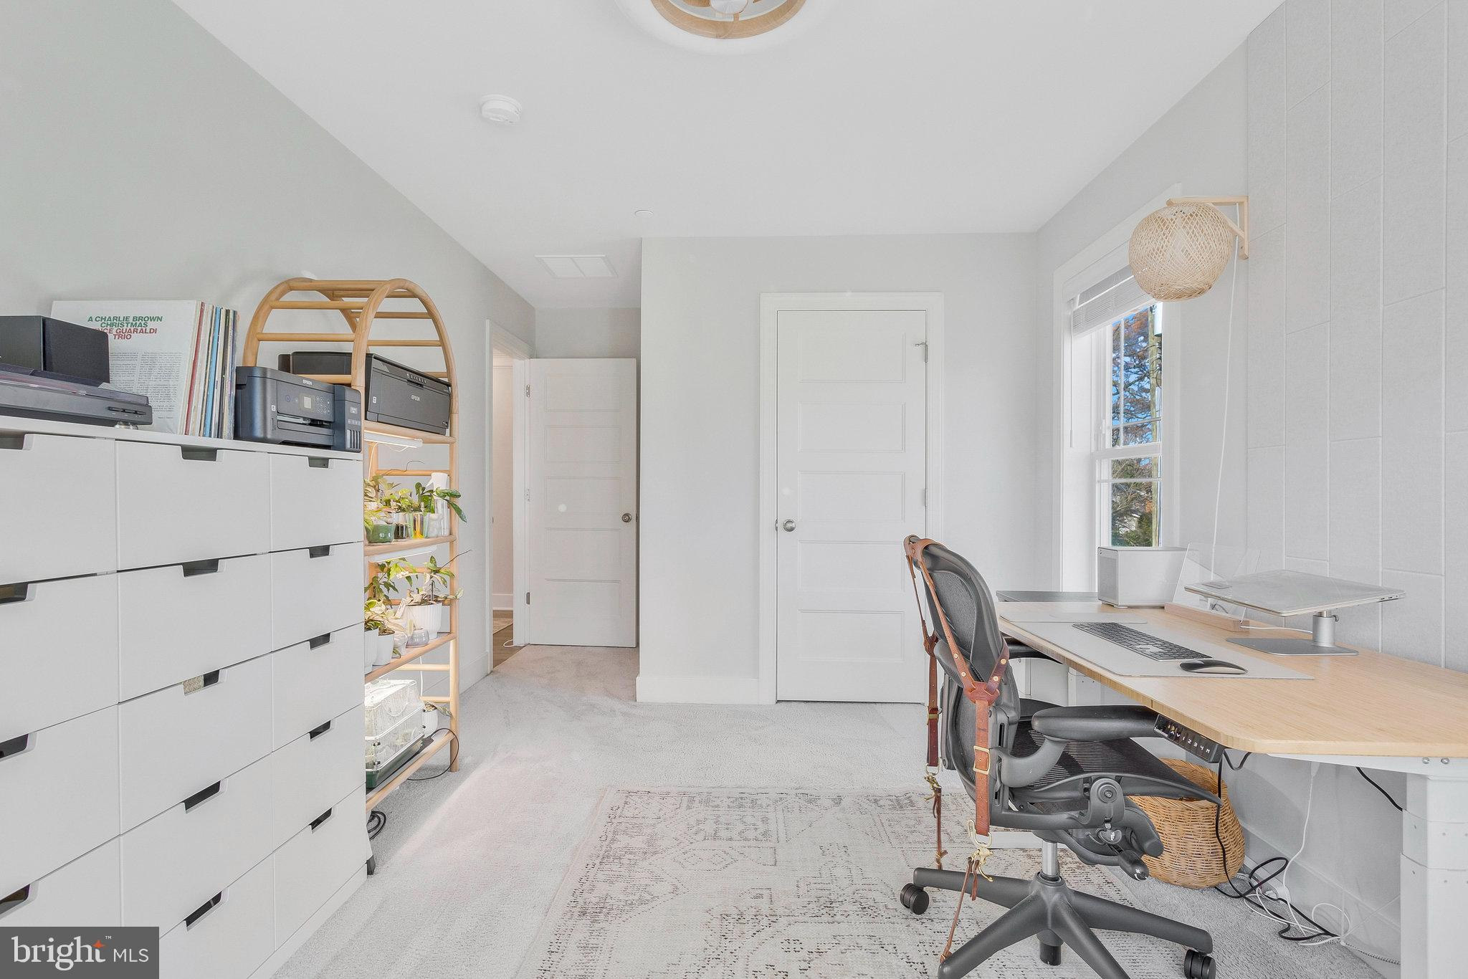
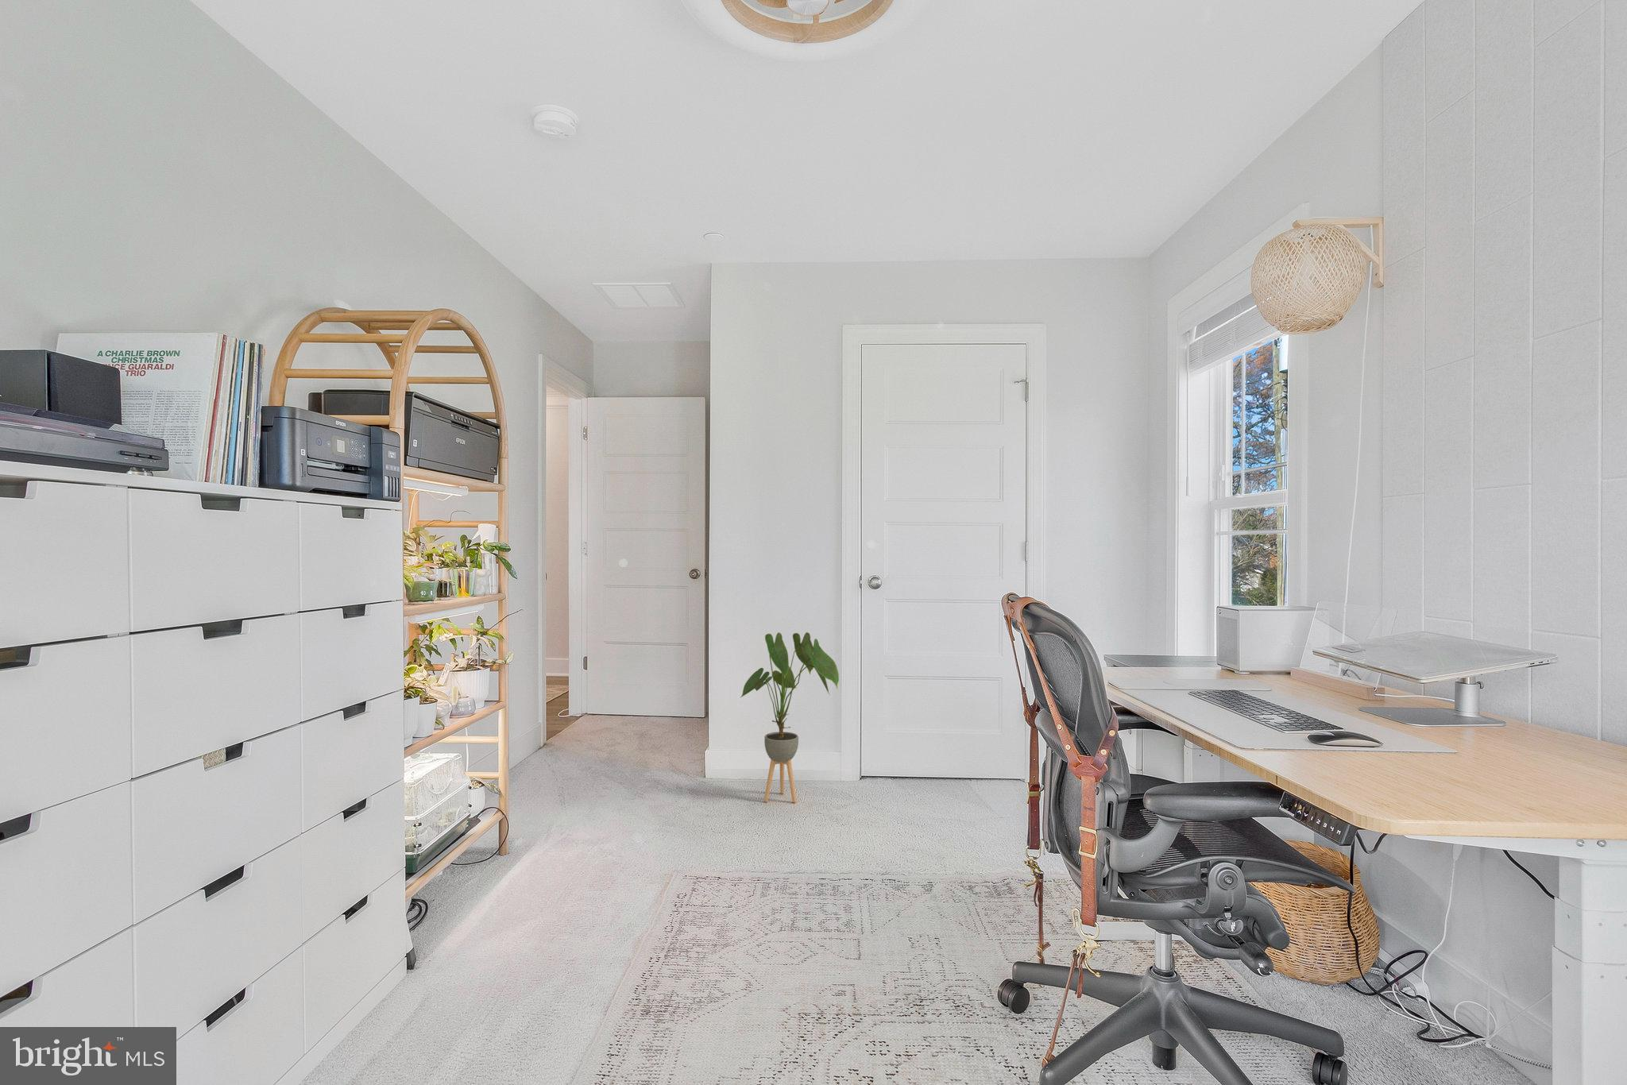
+ house plant [740,631,840,803]
